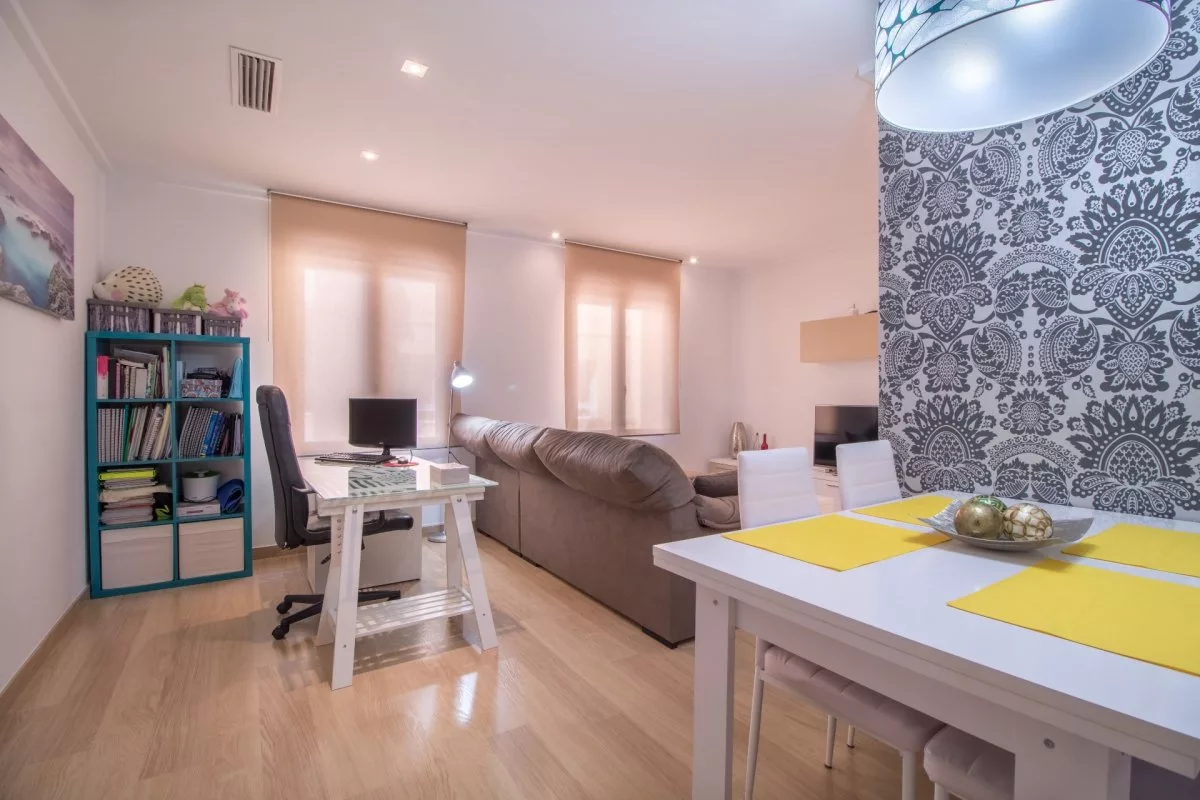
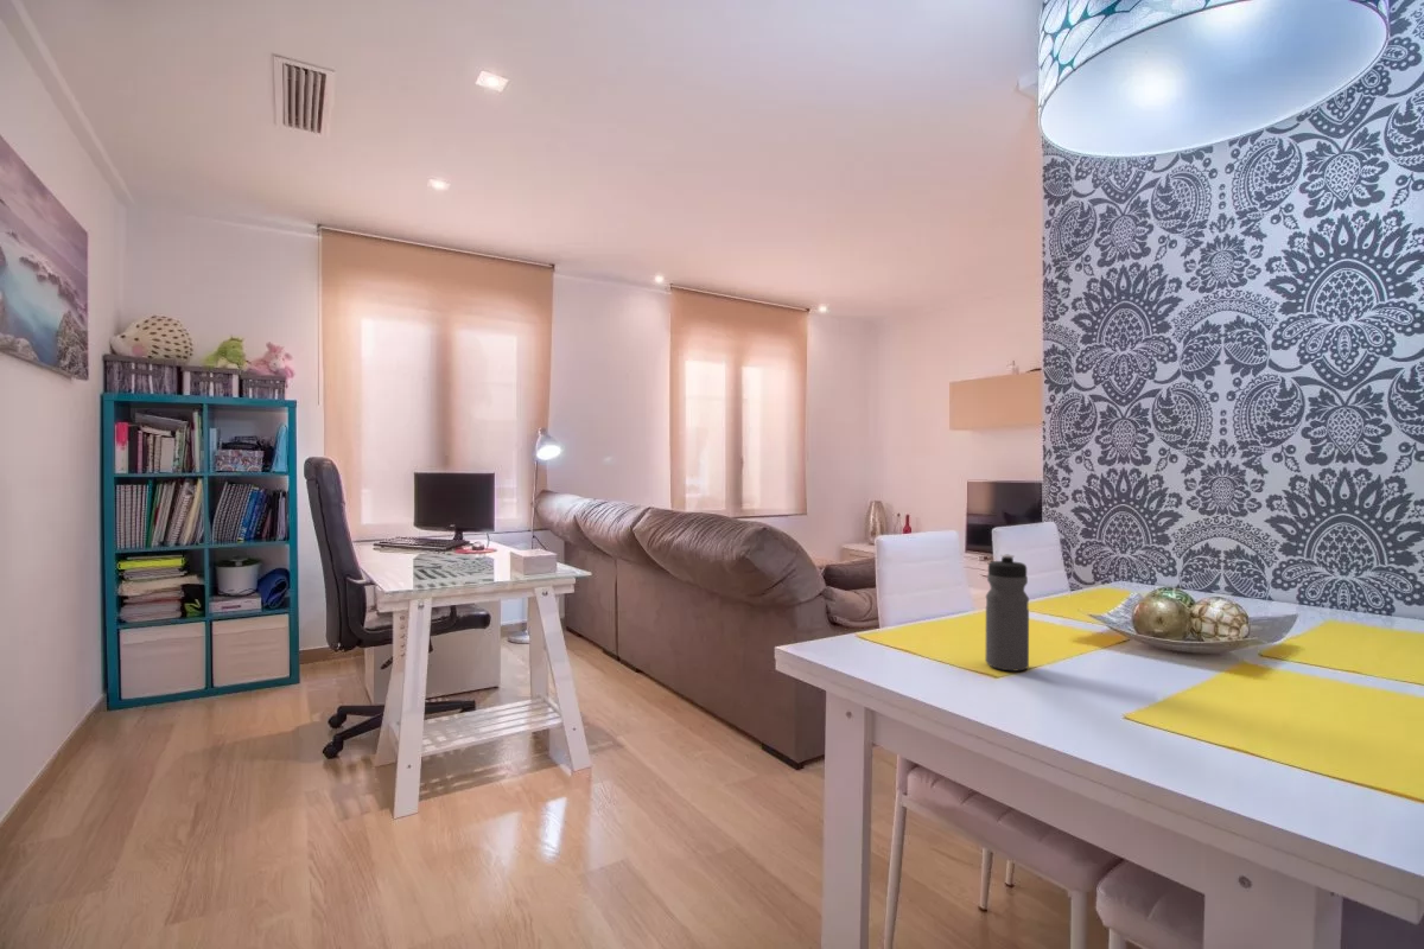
+ water bottle [985,553,1030,673]
